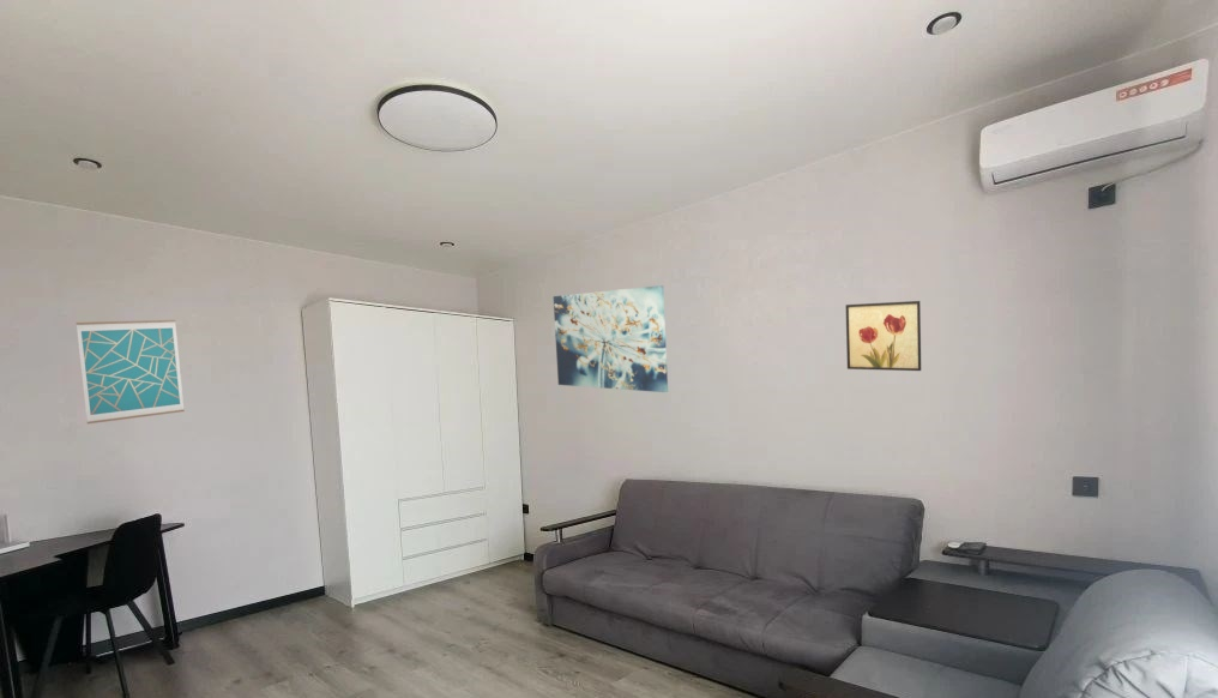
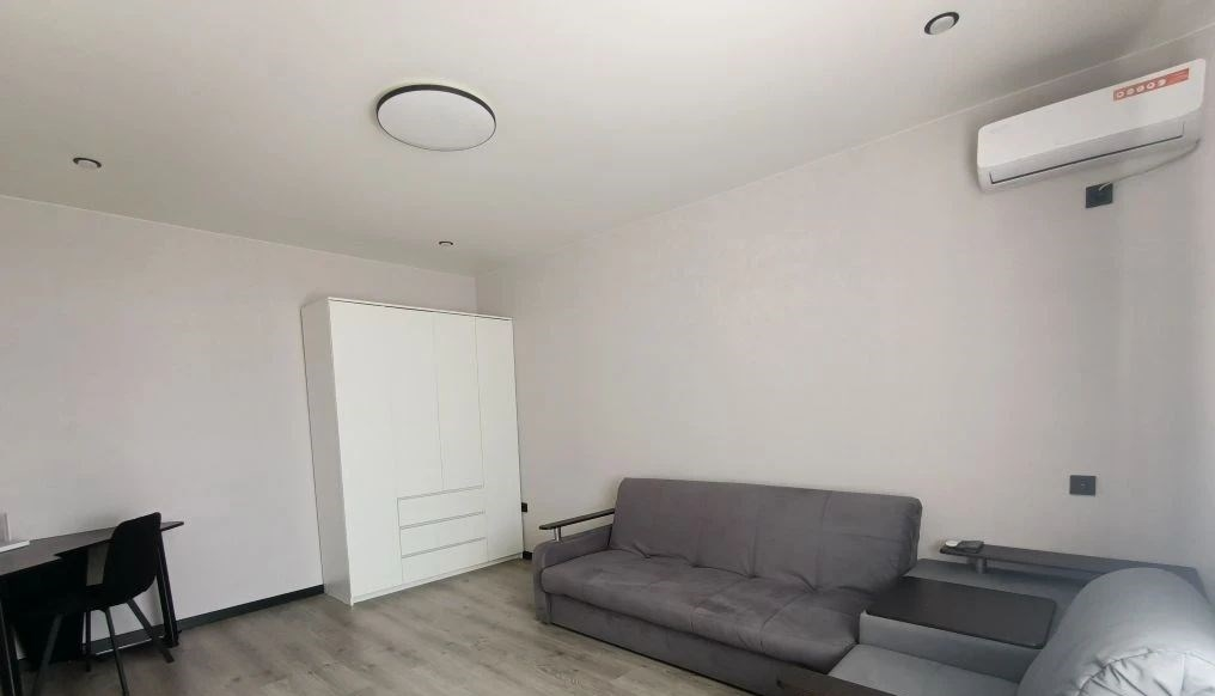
- wall art [76,319,186,425]
- wall art [553,284,669,393]
- wall art [845,300,922,372]
